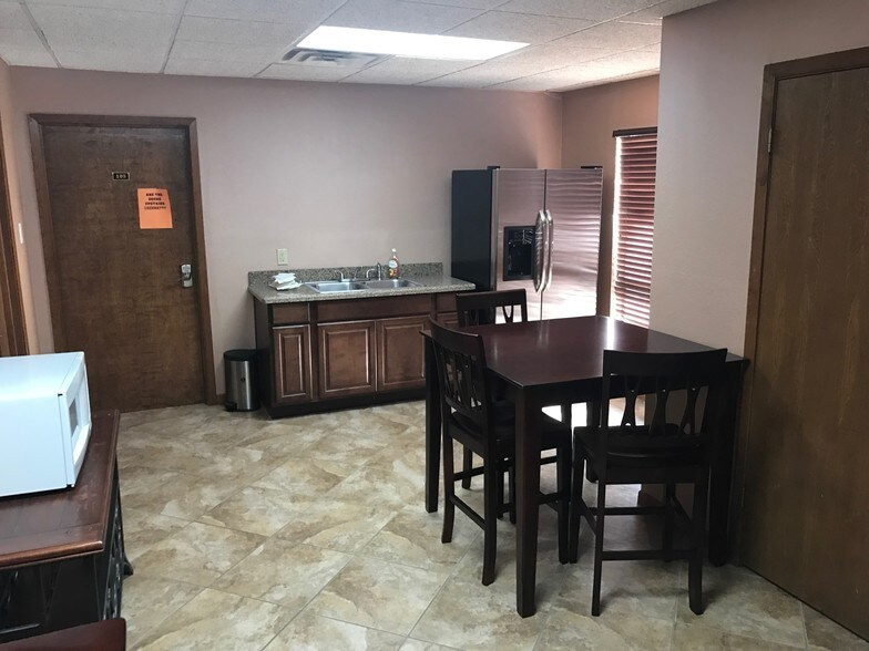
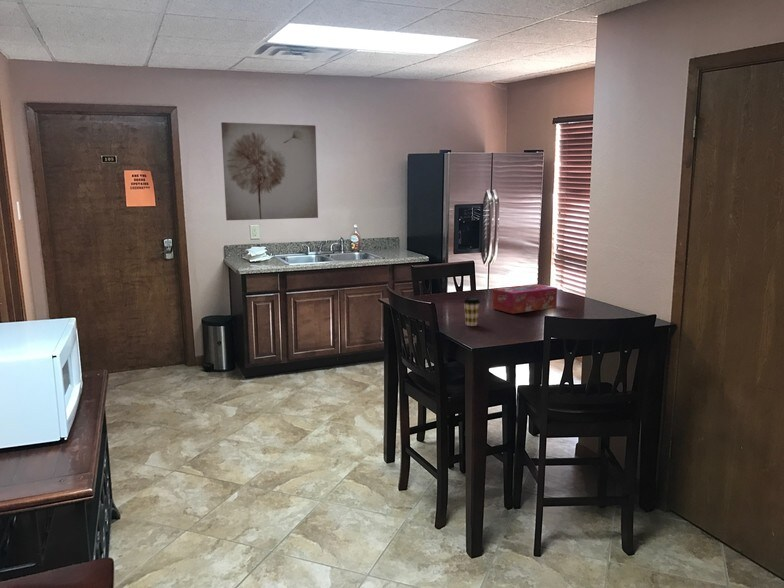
+ tissue box [491,283,558,315]
+ wall art [220,121,319,221]
+ coffee cup [462,296,481,327]
